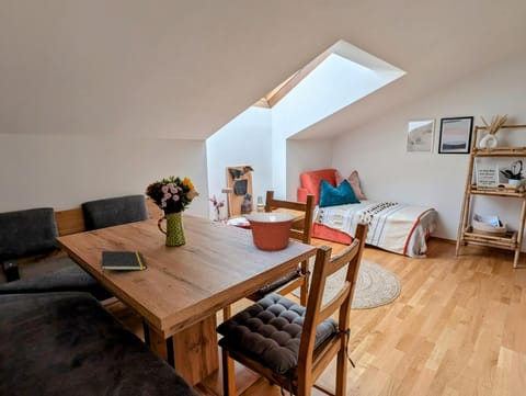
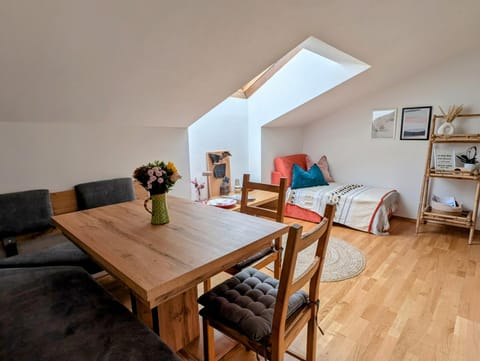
- notepad [100,250,147,279]
- mixing bowl [244,212,297,252]
